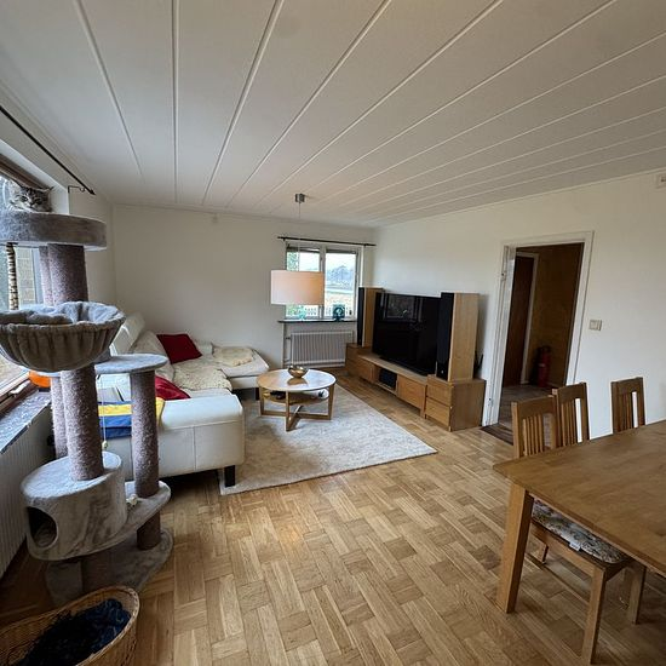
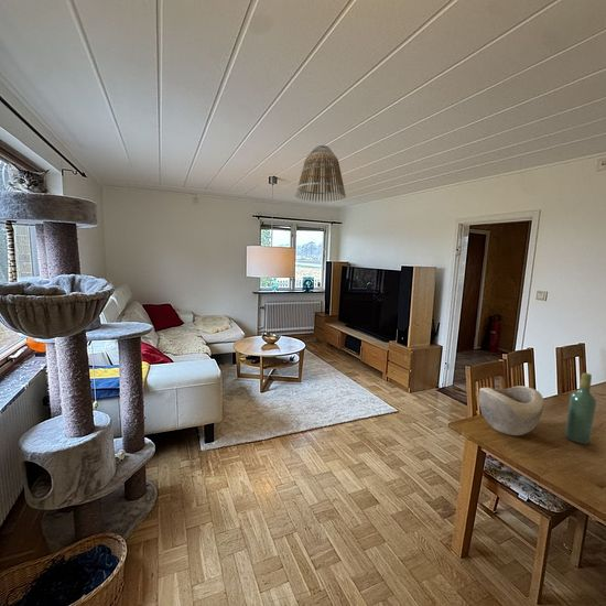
+ decorative bowl [478,385,545,436]
+ lamp shade [294,144,347,203]
+ wine bottle [564,371,598,445]
